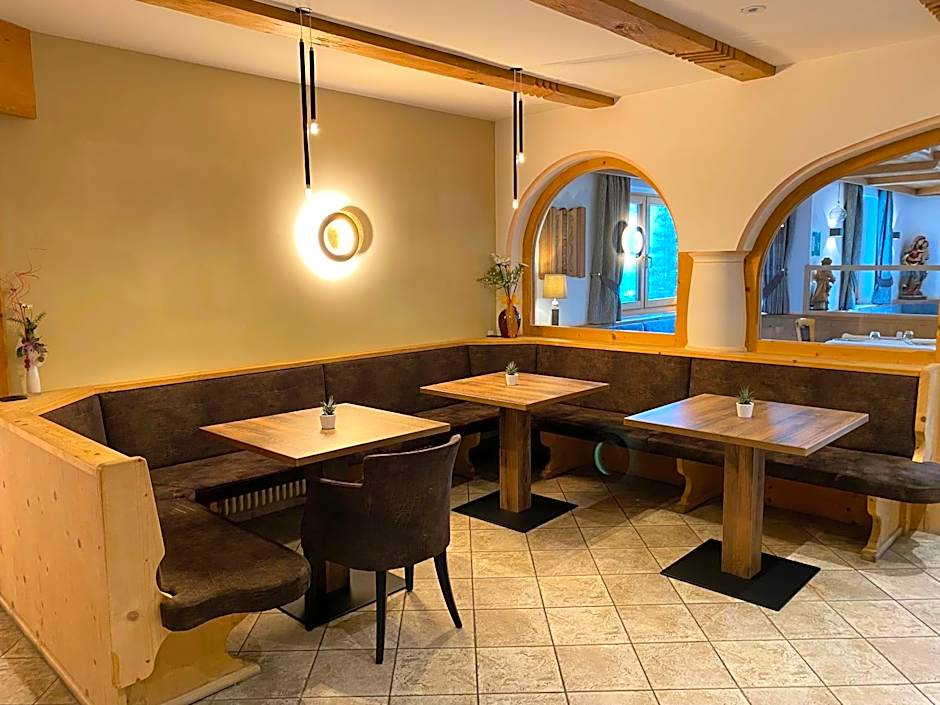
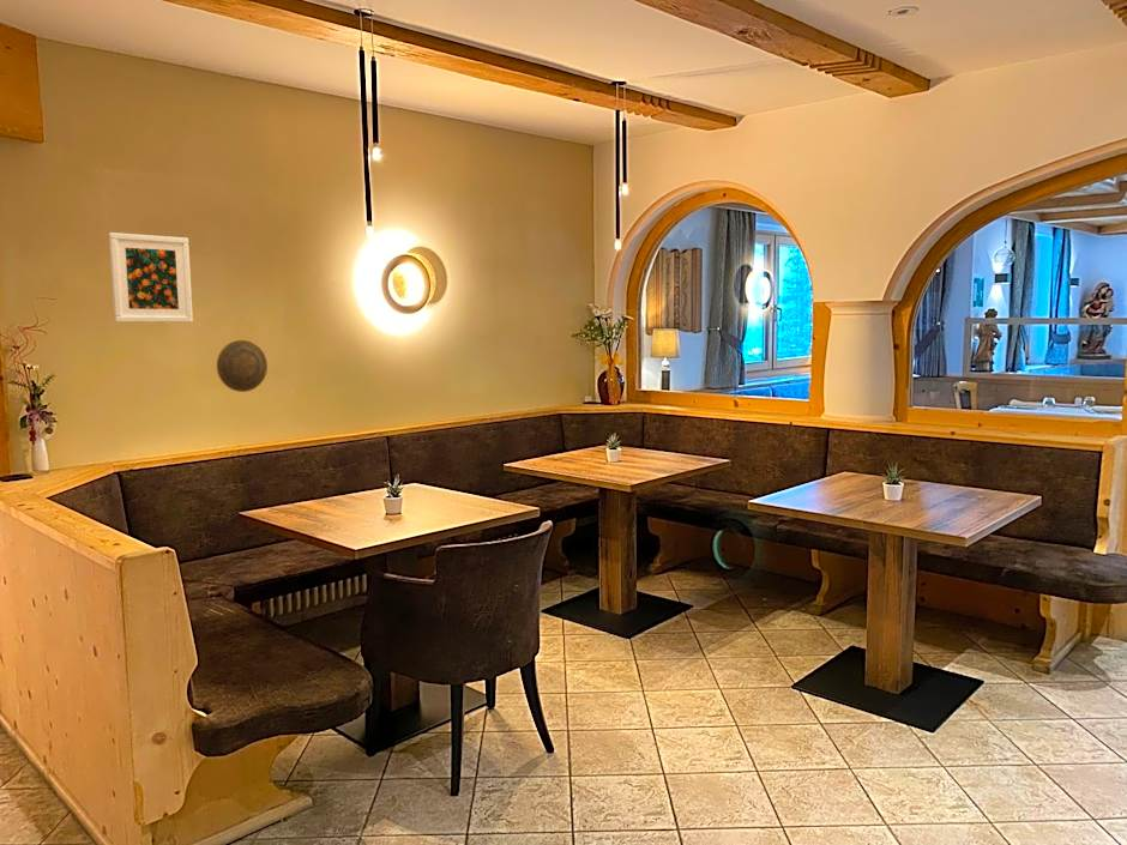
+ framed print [108,231,194,324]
+ decorative plate [216,339,269,393]
